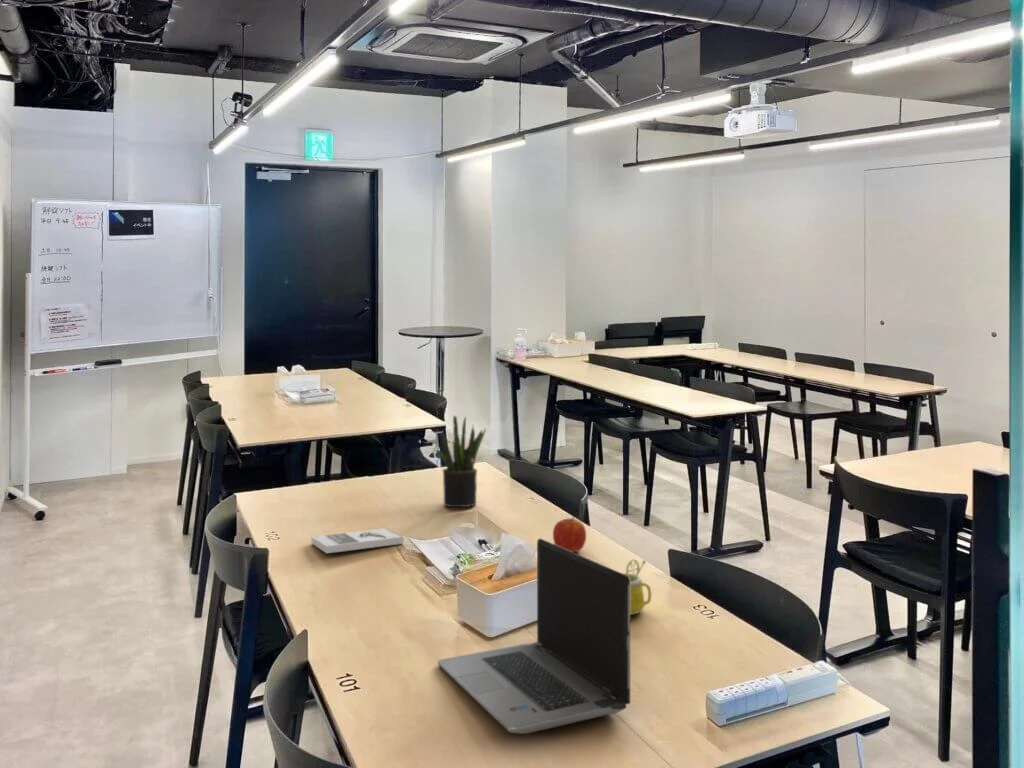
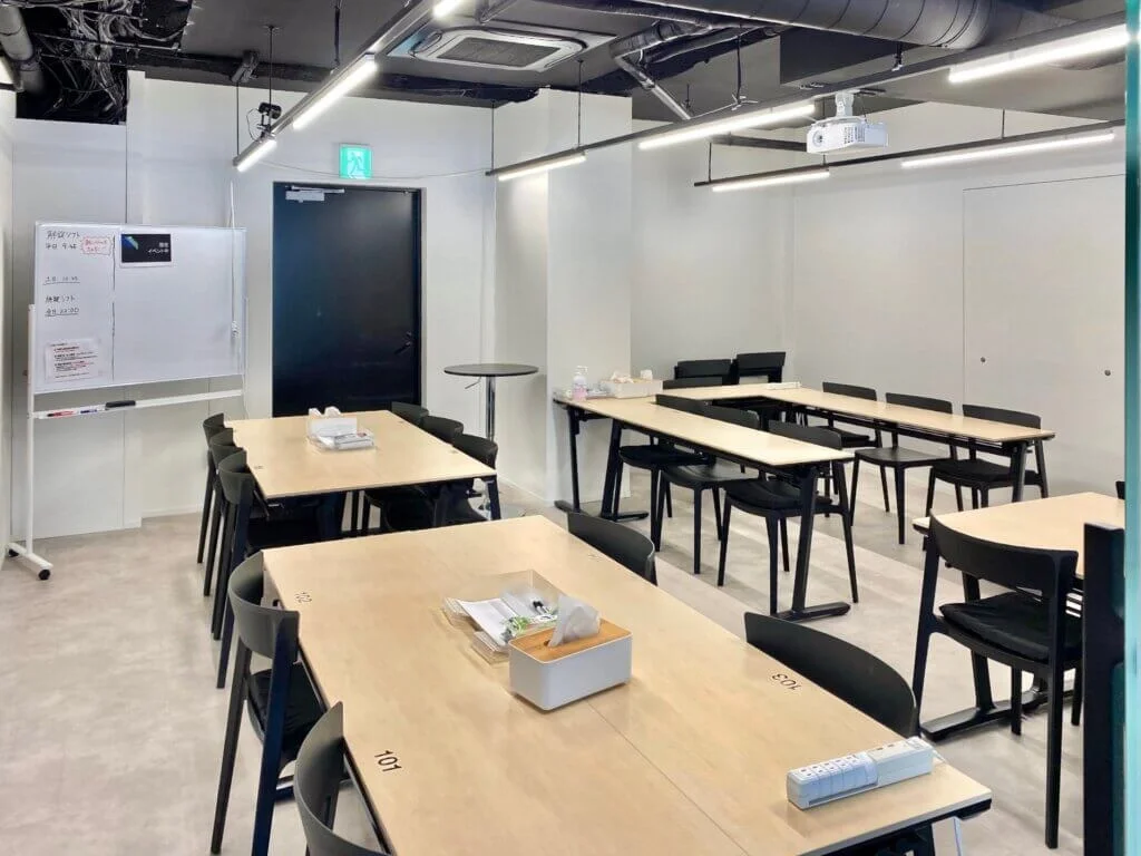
- laptop computer [437,538,631,735]
- apple [552,515,587,553]
- mug [621,558,653,616]
- potted plant [436,414,487,508]
- book [310,527,404,554]
